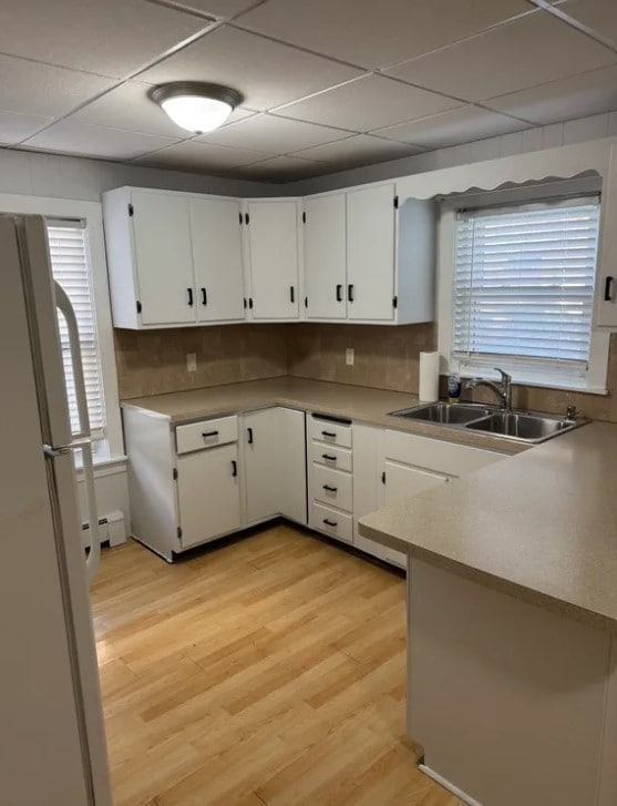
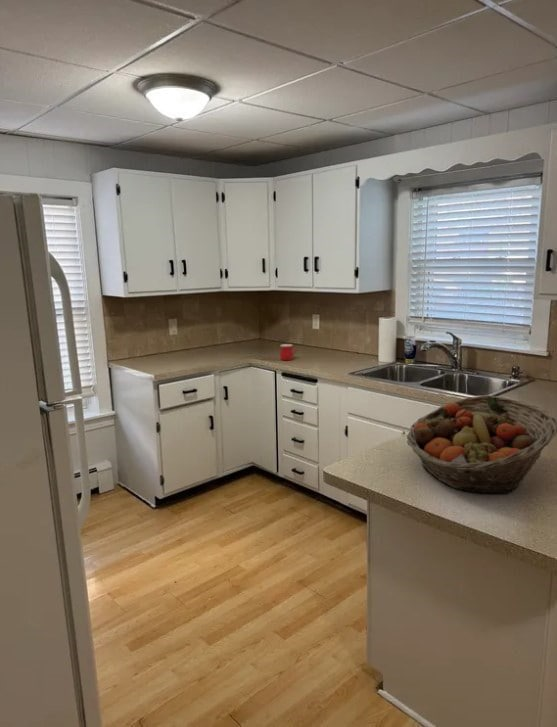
+ mug [279,343,298,362]
+ fruit basket [406,394,557,495]
